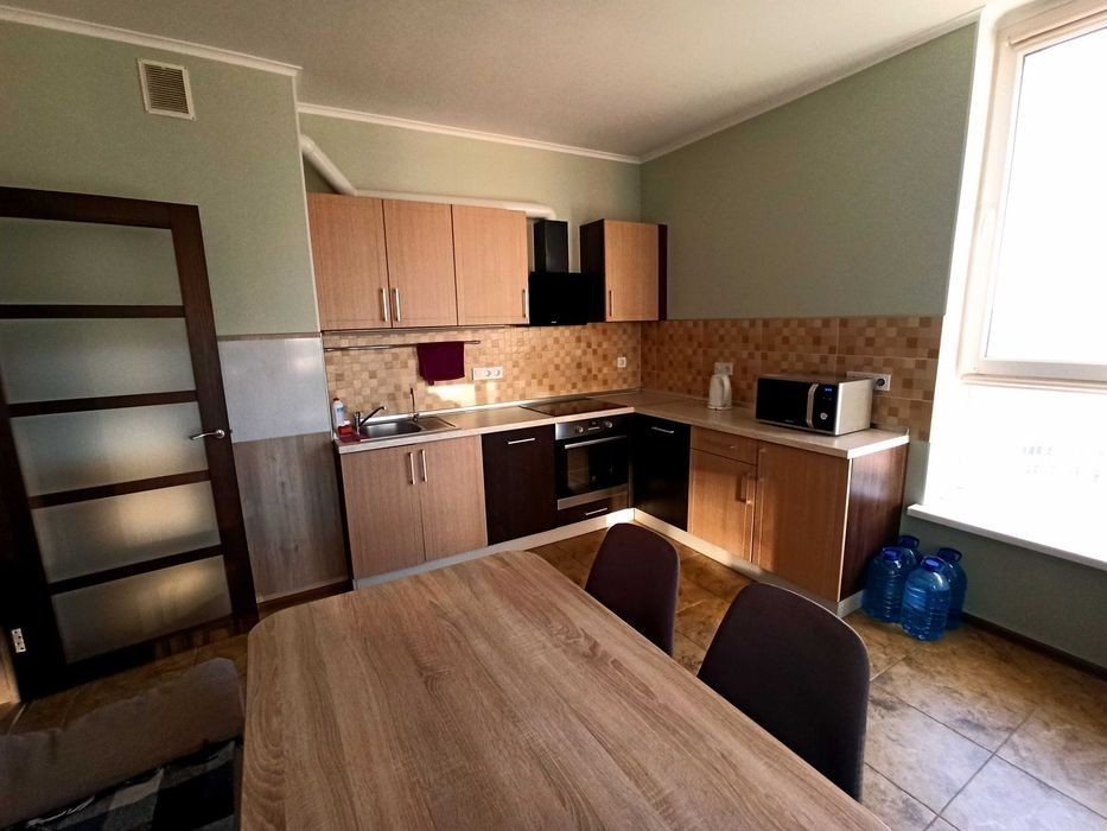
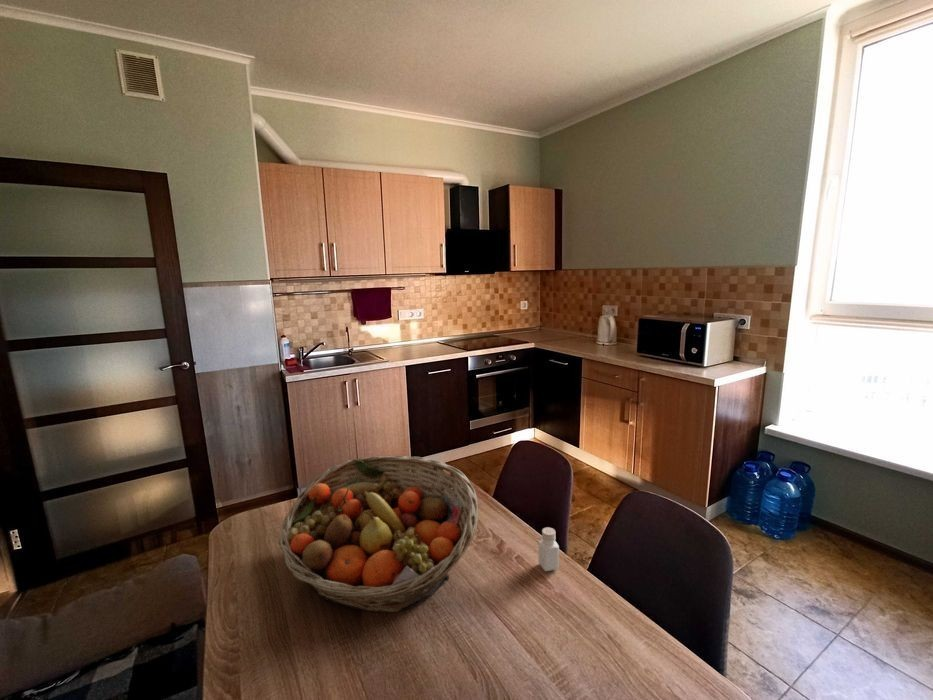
+ fruit basket [278,455,479,614]
+ pepper shaker [538,526,560,572]
